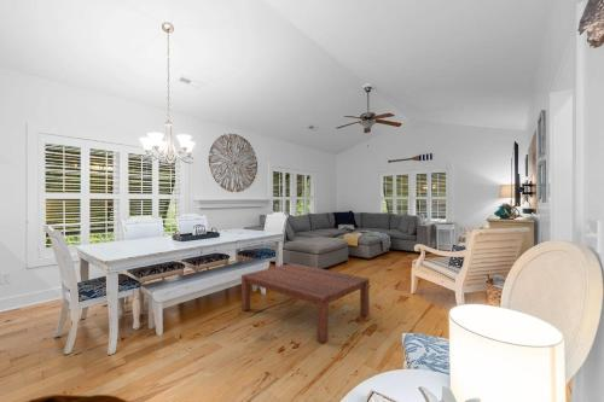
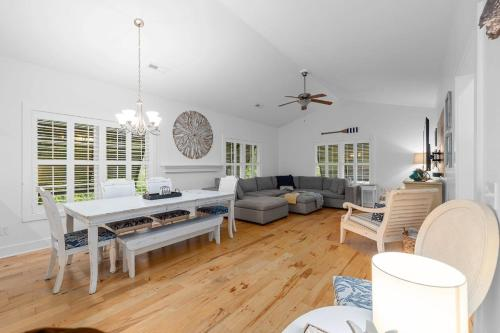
- coffee table [240,262,371,344]
